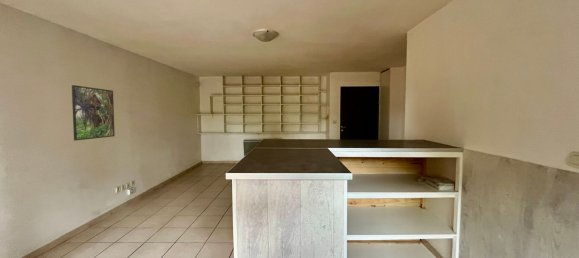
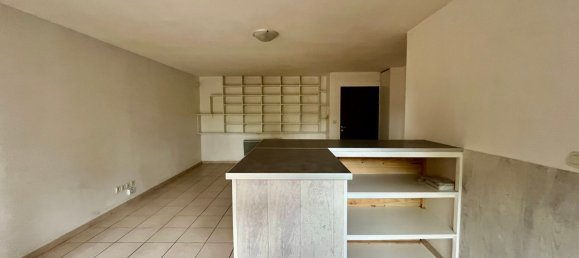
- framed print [71,84,116,141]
